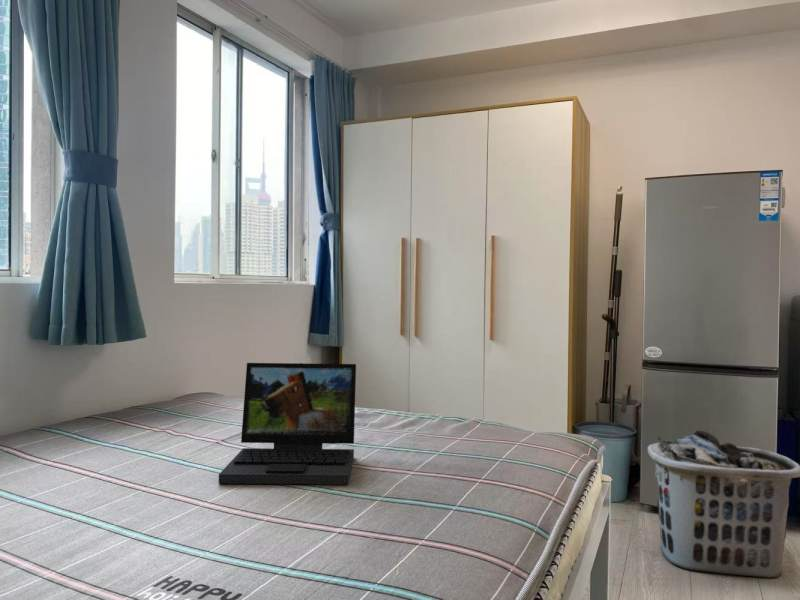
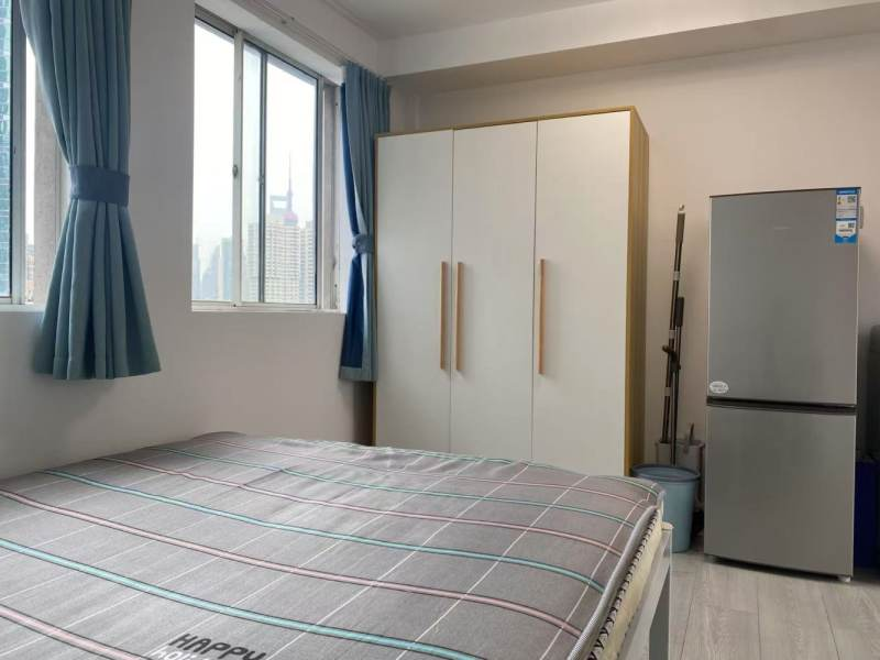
- clothes hamper [647,430,800,579]
- laptop [218,362,357,486]
